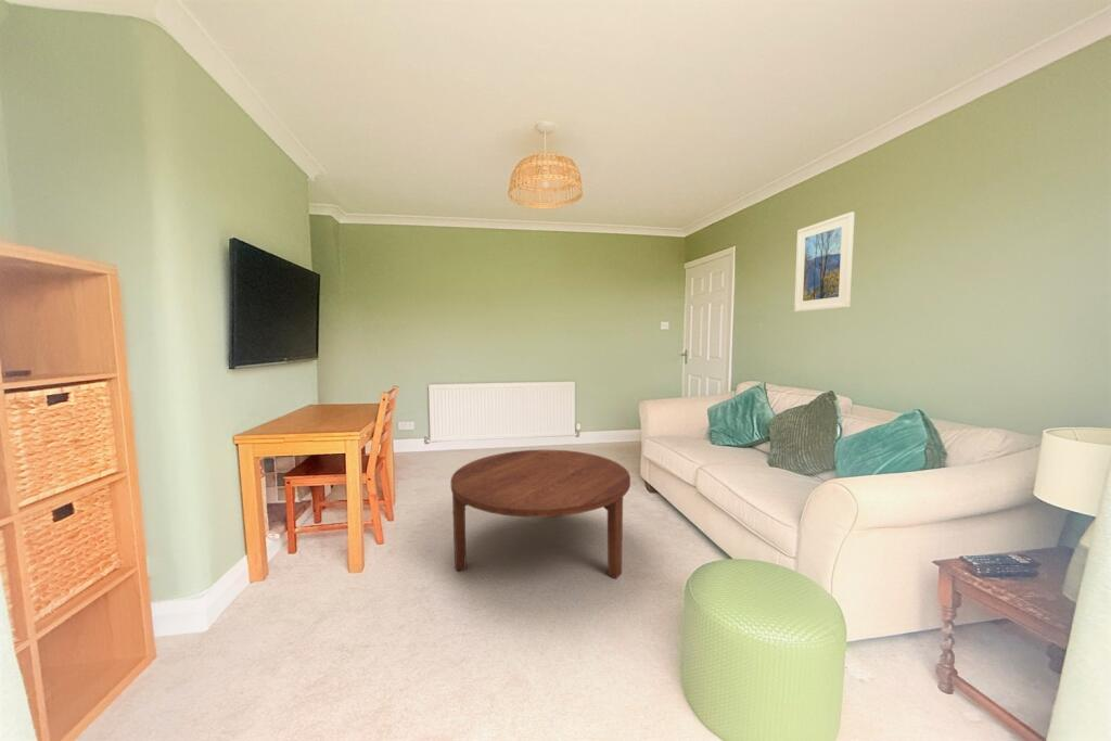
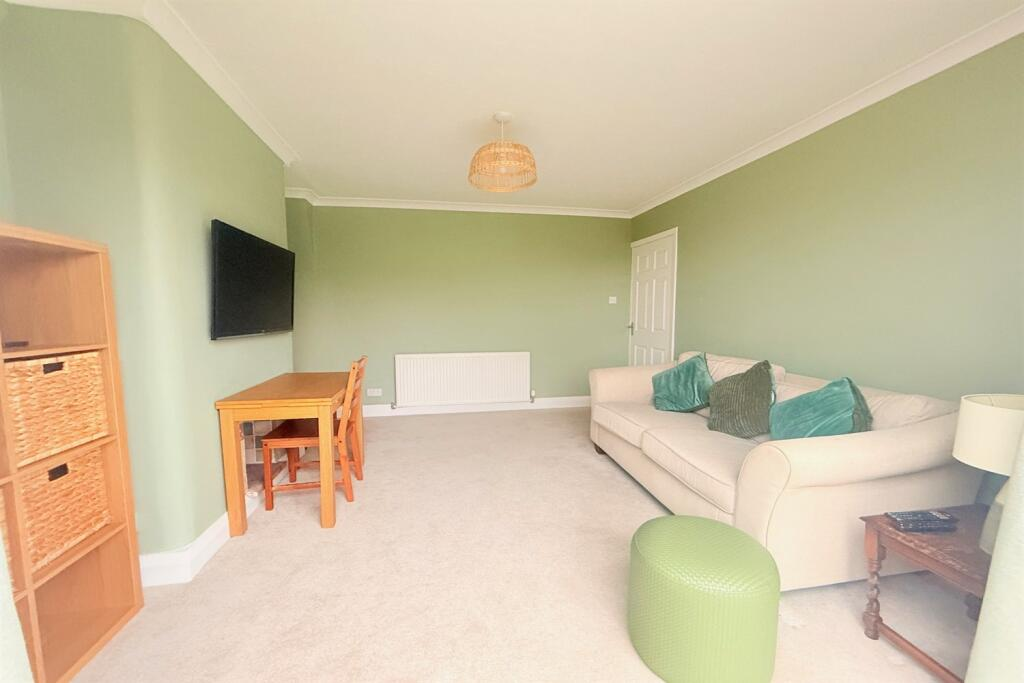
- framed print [793,210,856,312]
- coffee table [450,449,631,579]
